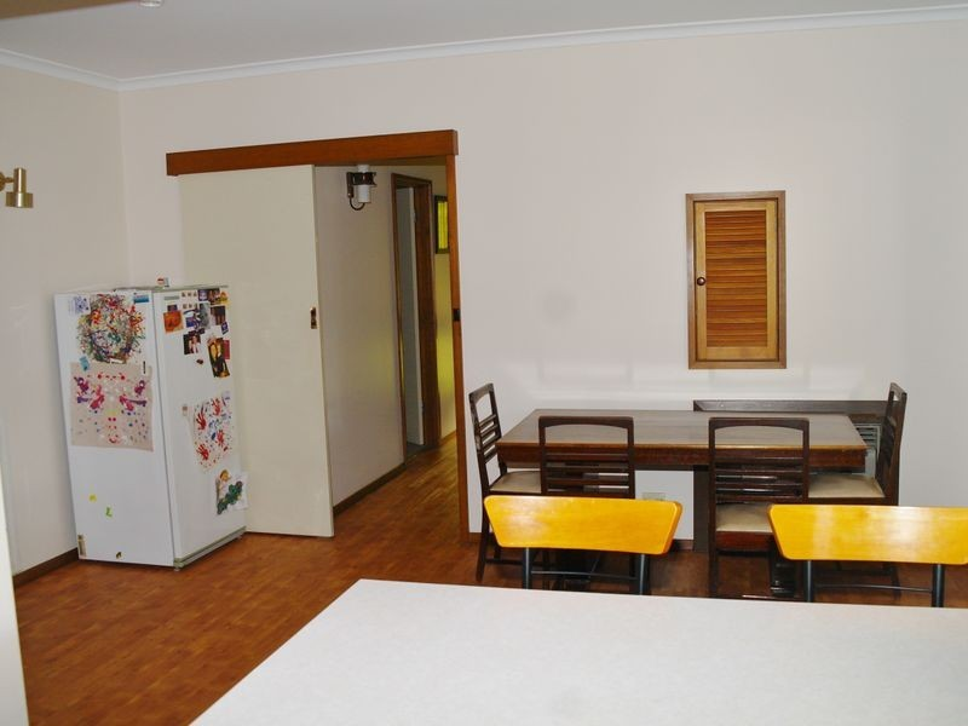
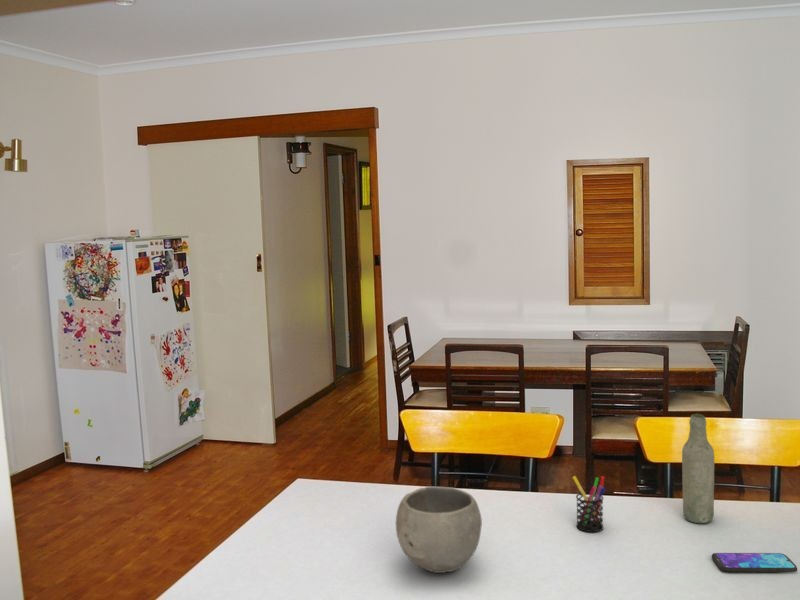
+ pen holder [571,475,606,533]
+ bowl [395,485,483,574]
+ smartphone [711,552,798,573]
+ bottle [681,412,715,524]
